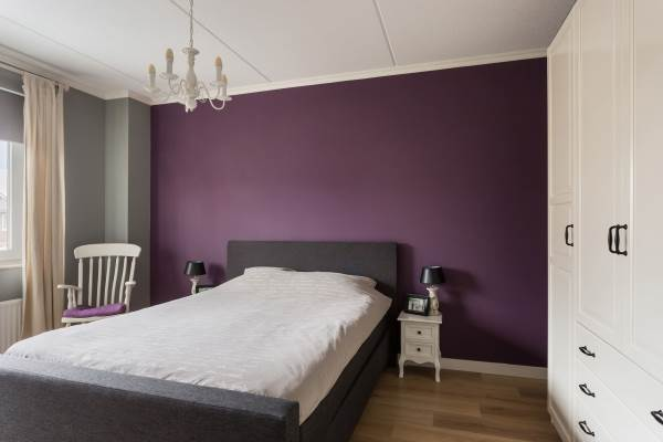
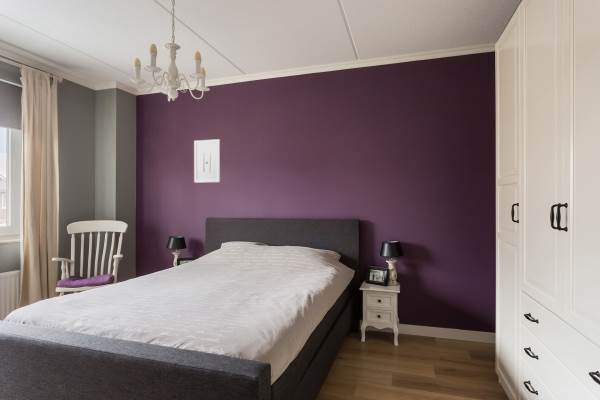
+ wall art [193,138,221,183]
